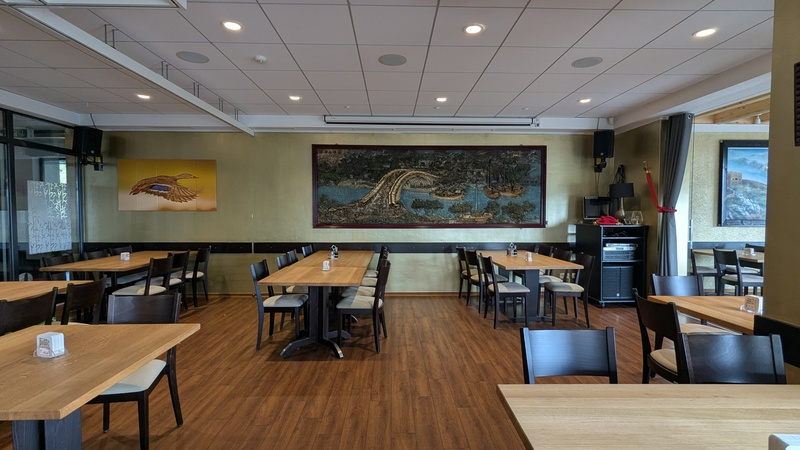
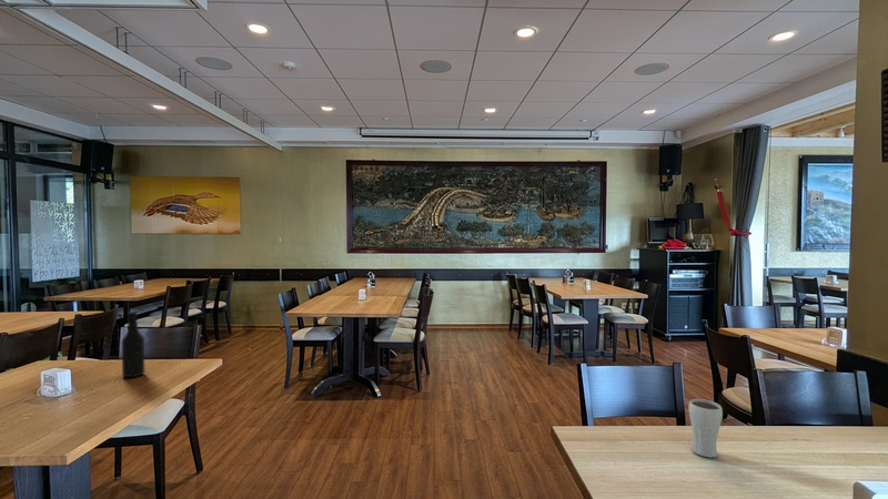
+ bottle [121,310,145,379]
+ drinking glass [688,398,724,458]
